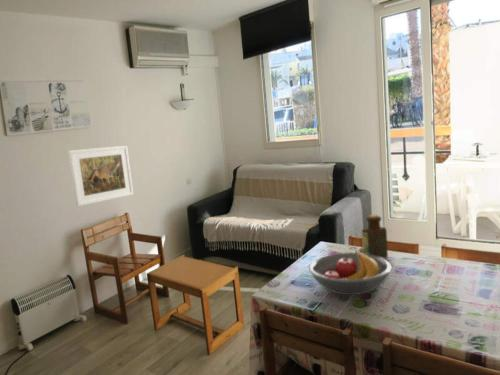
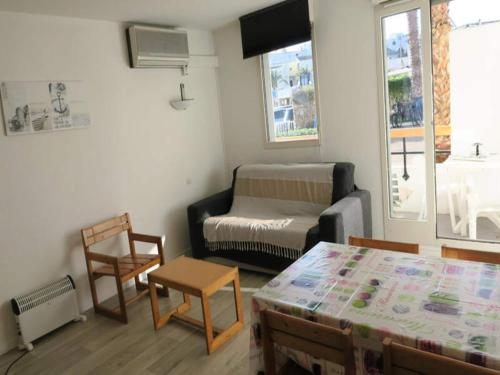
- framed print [67,145,134,207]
- bottle [361,214,389,260]
- fruit bowl [308,249,393,296]
